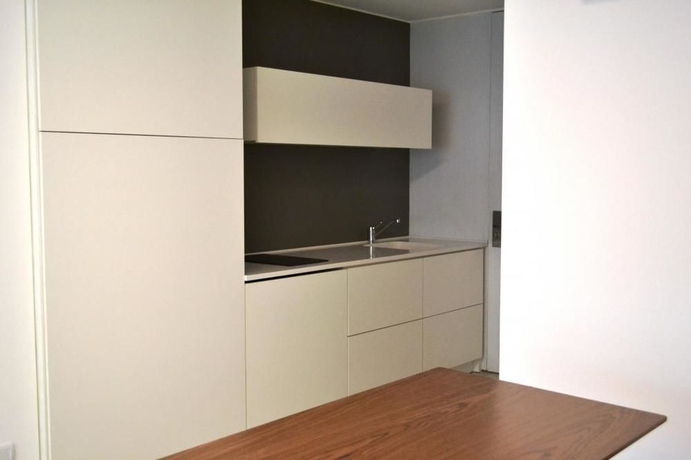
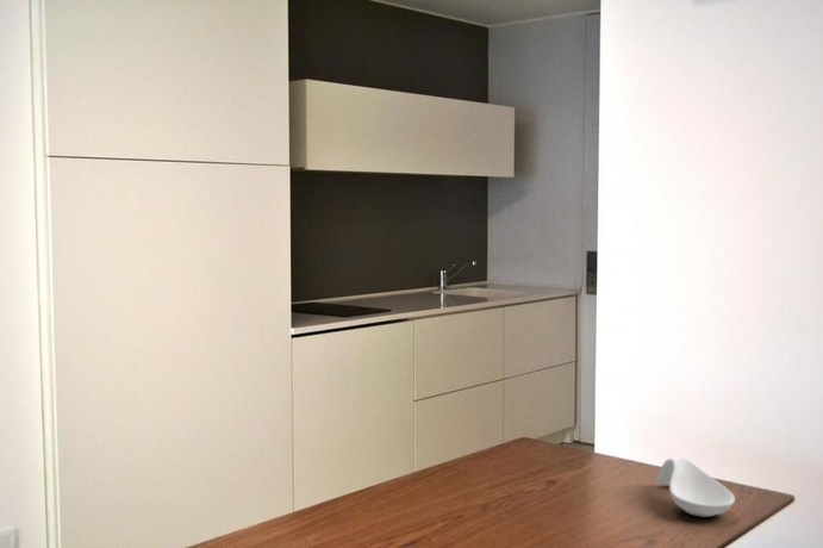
+ spoon rest [656,457,736,518]
